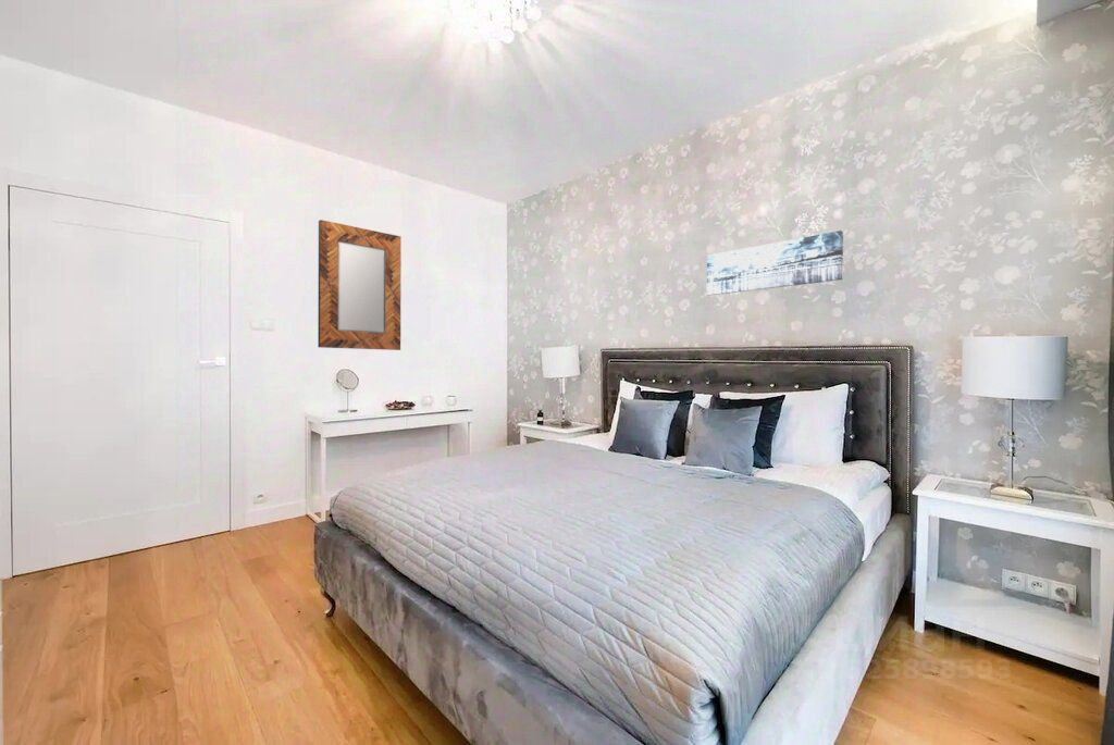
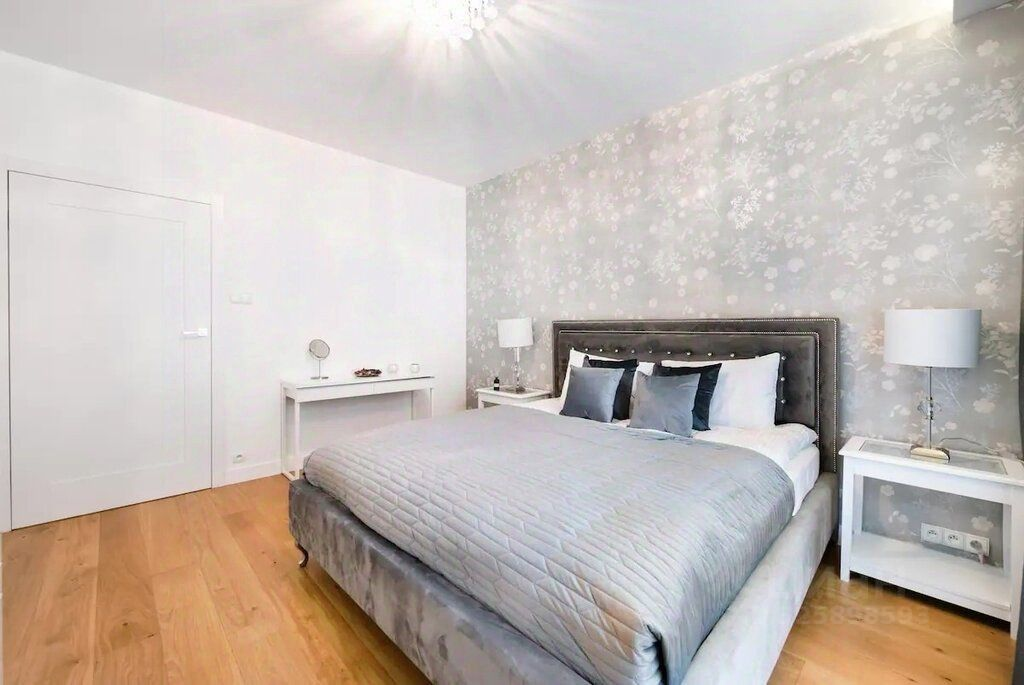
- wall art [706,229,844,297]
- home mirror [317,219,403,351]
